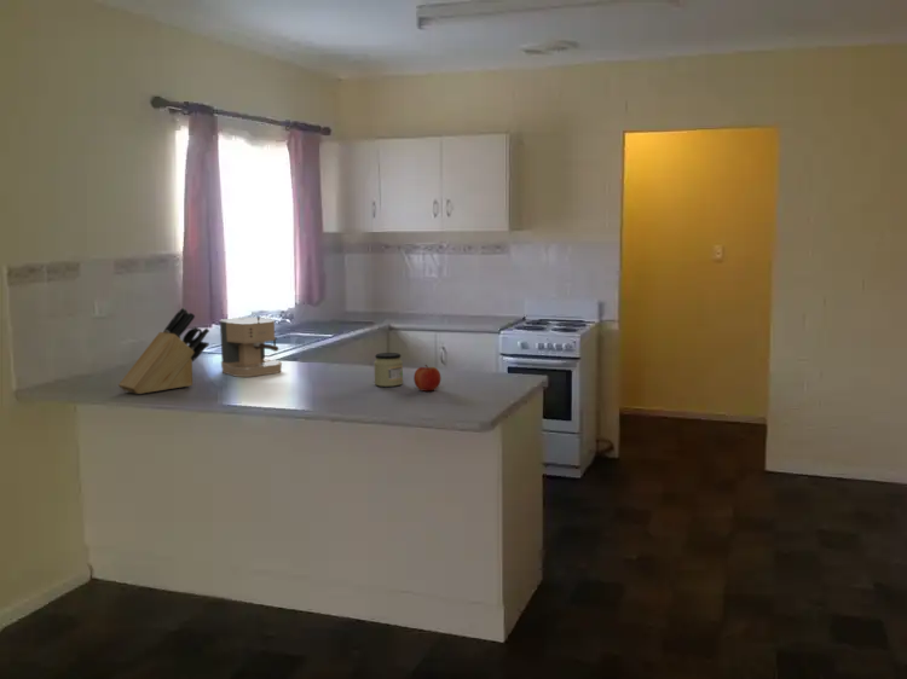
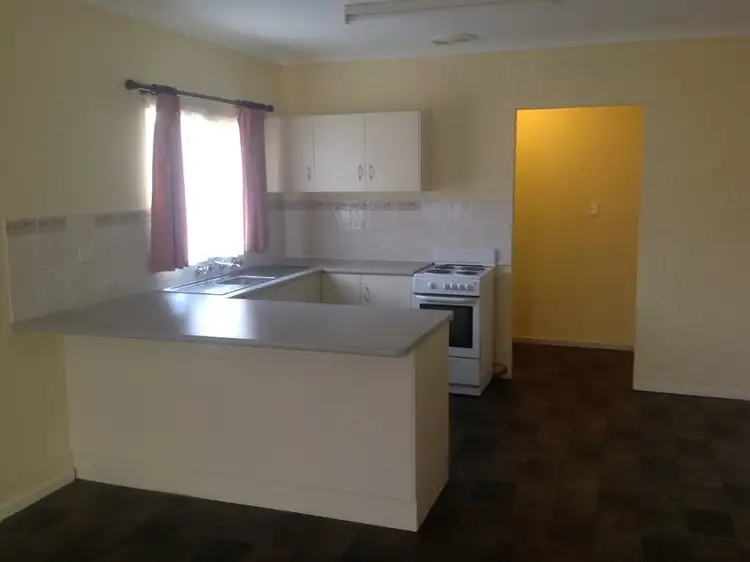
- knife block [117,307,210,395]
- fruit [412,364,441,391]
- jar [372,352,404,388]
- coffee maker [219,315,283,378]
